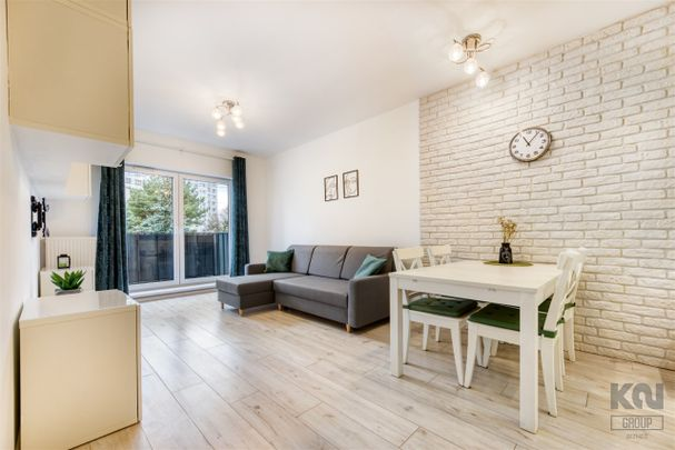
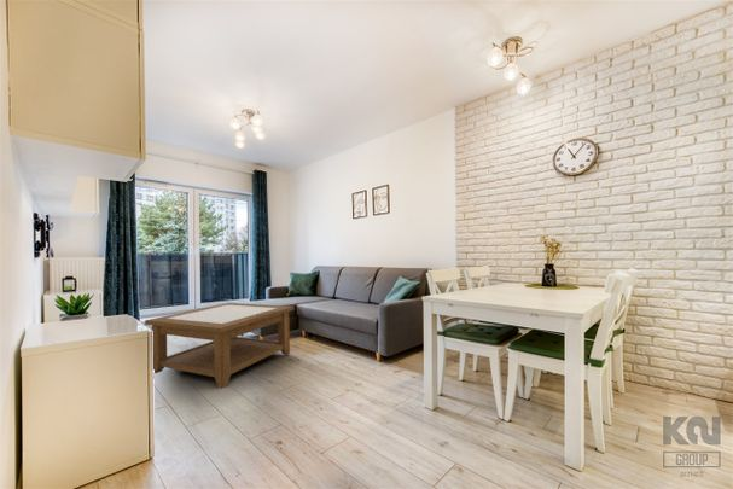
+ coffee table [144,302,295,390]
